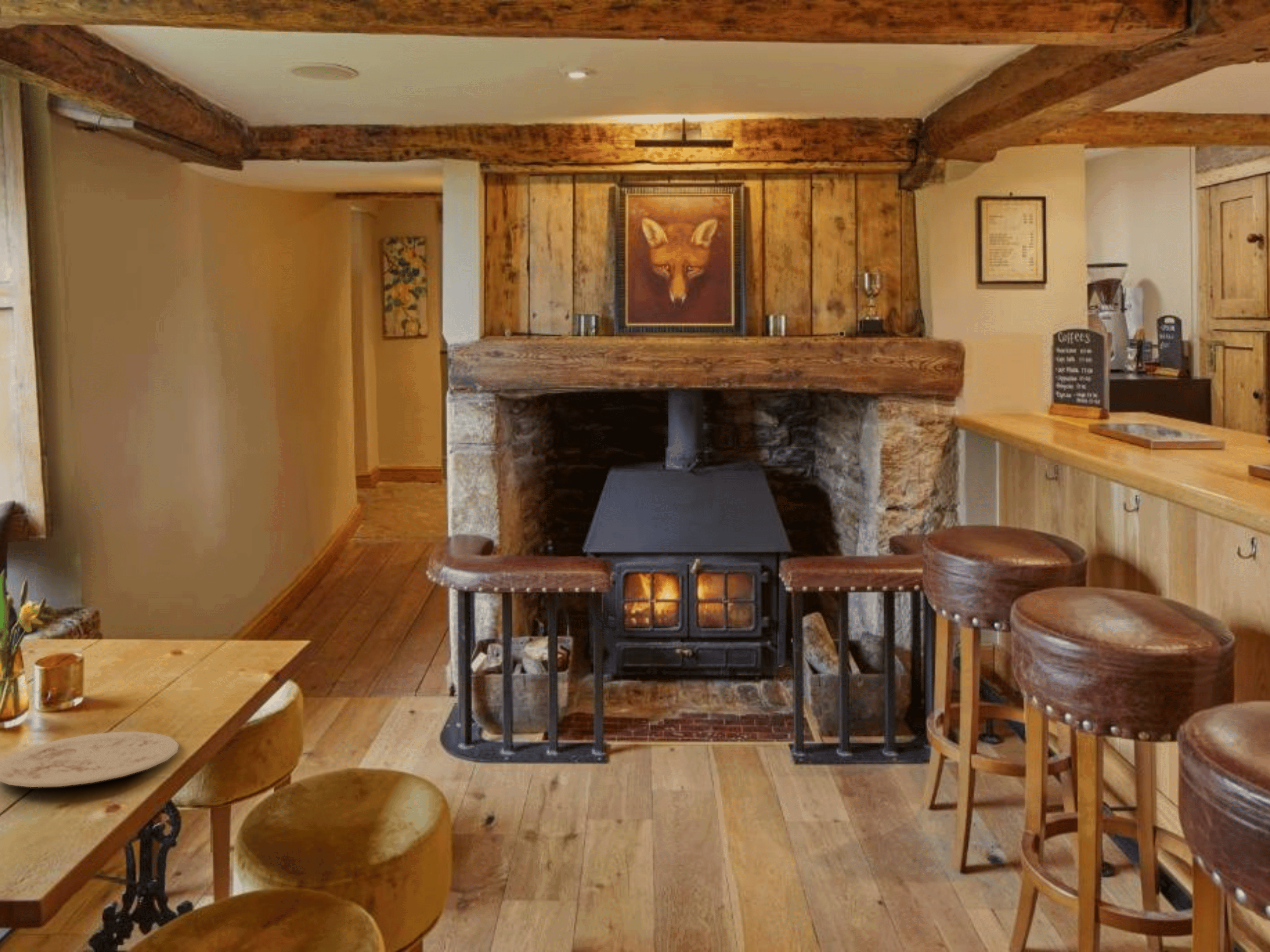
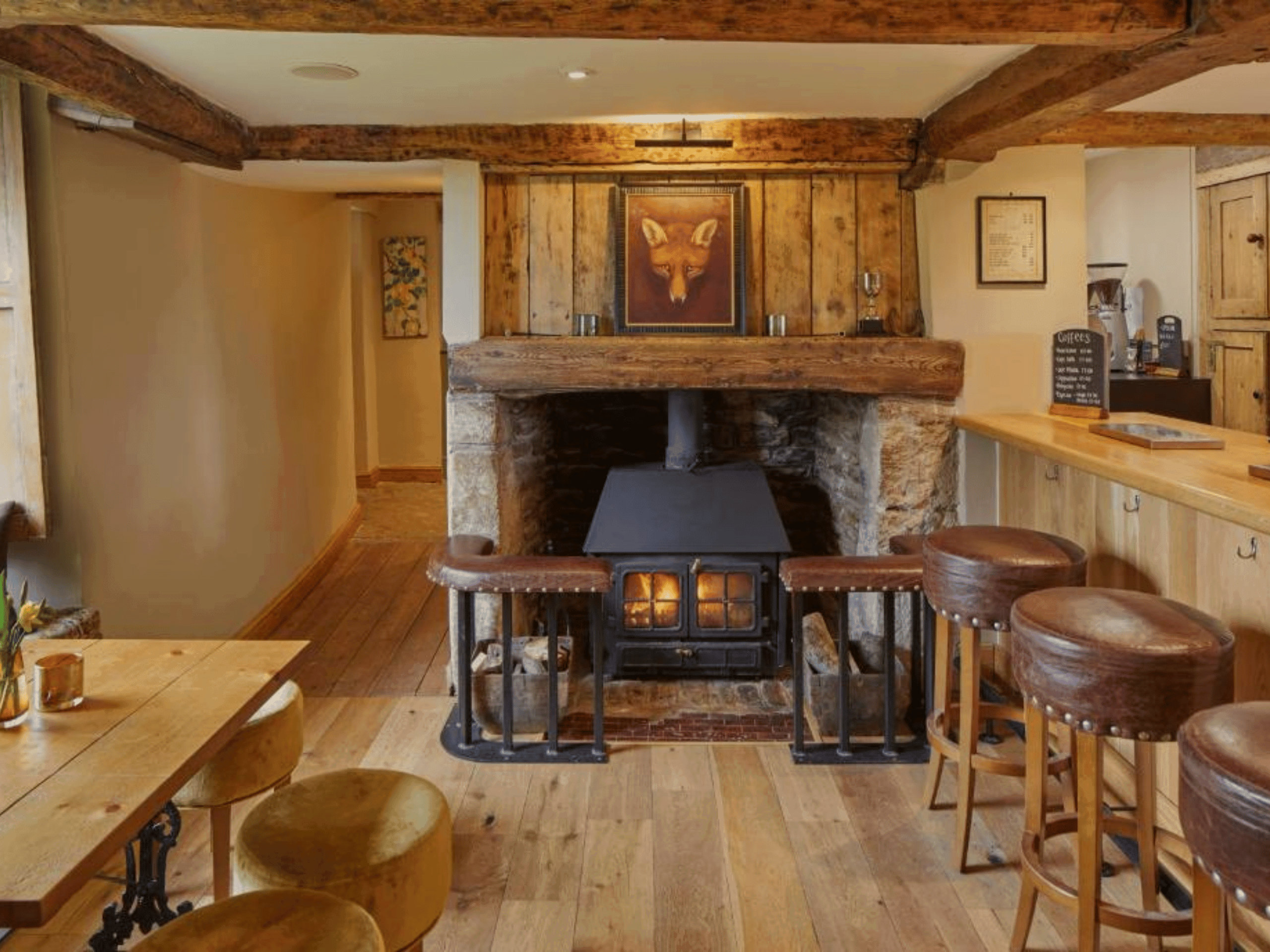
- plate [0,731,180,788]
